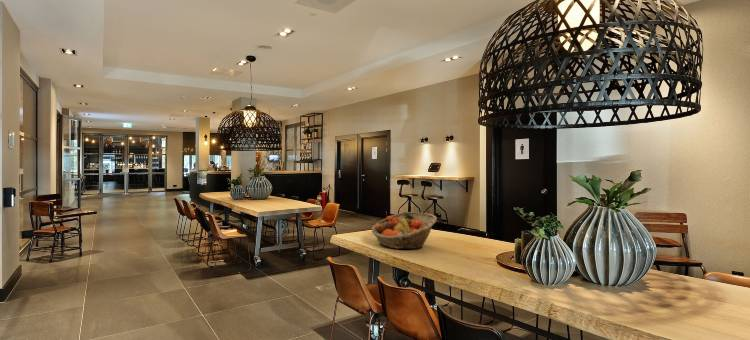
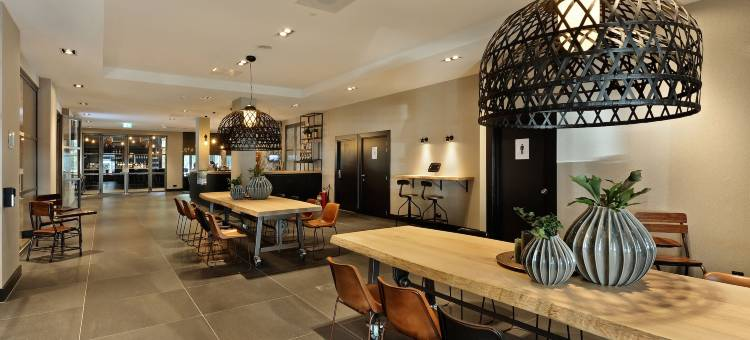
- fruit basket [370,211,438,250]
